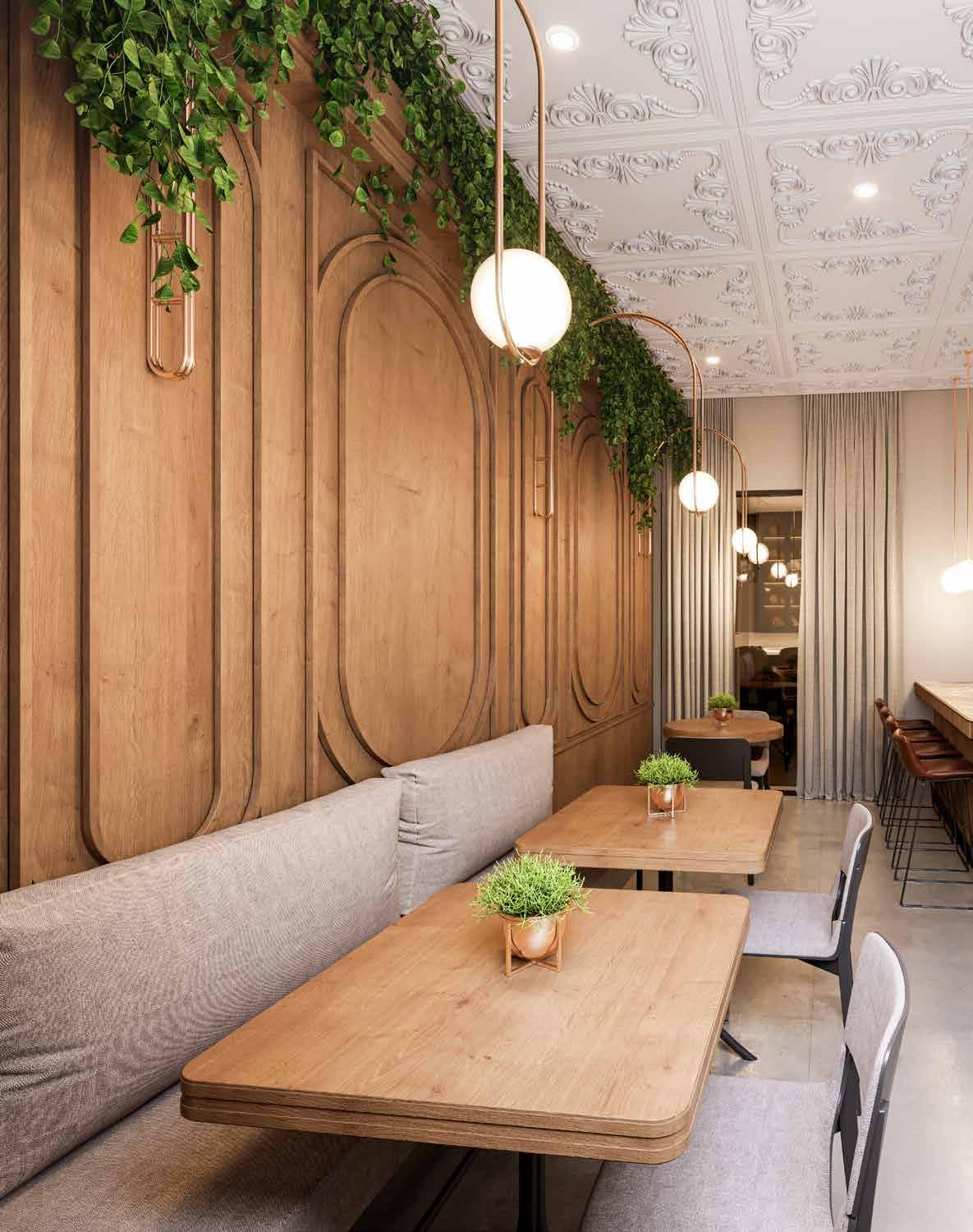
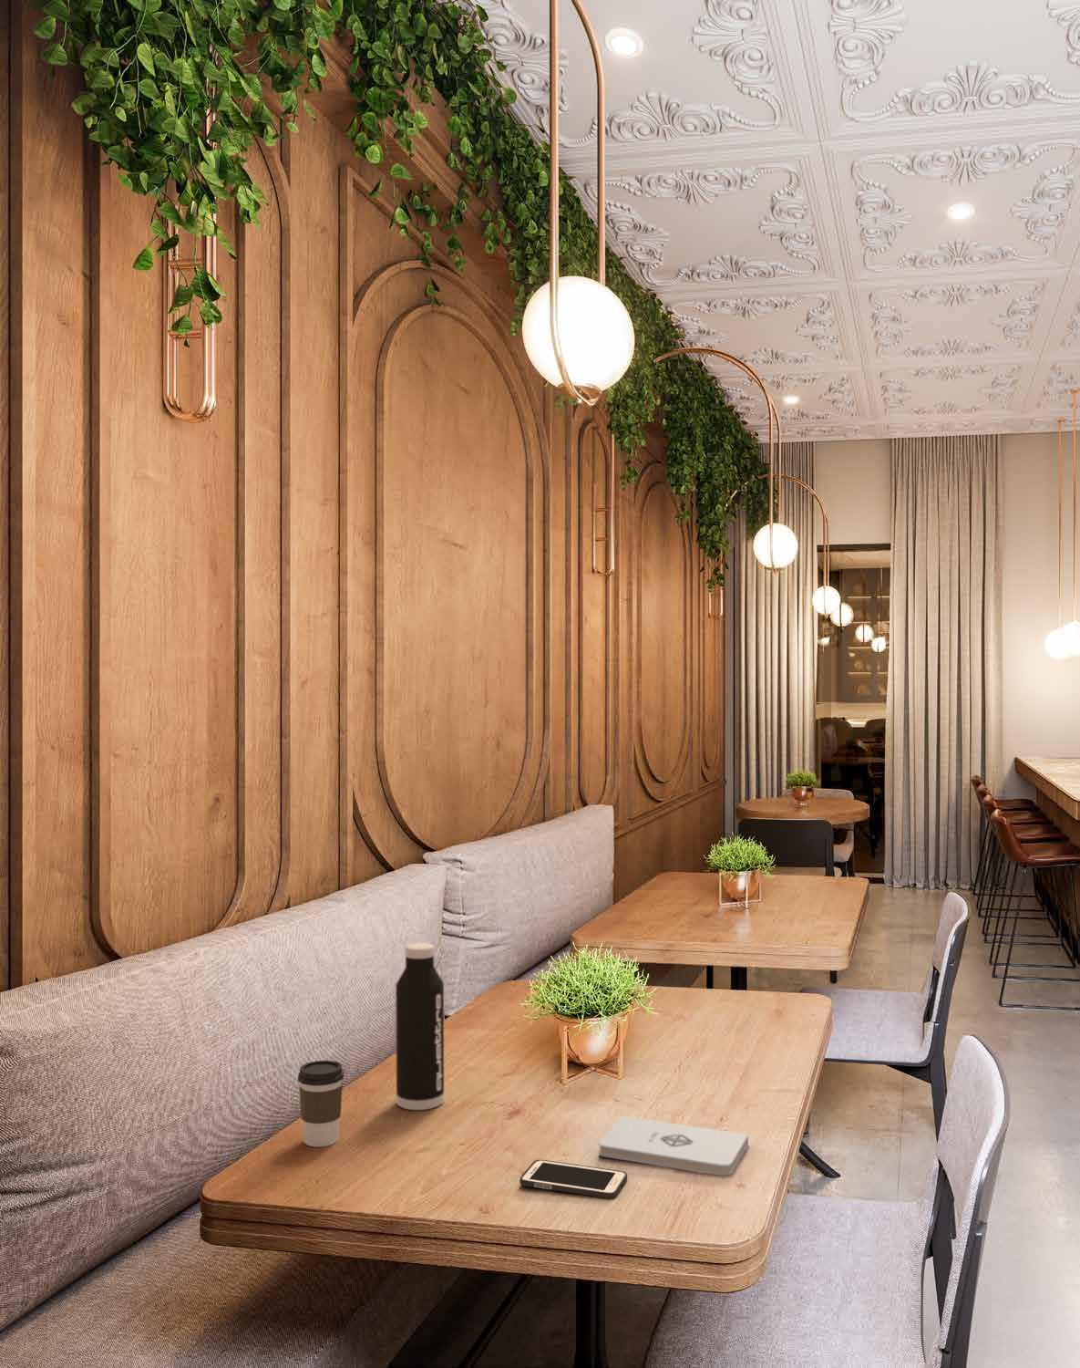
+ notepad [598,1115,749,1177]
+ cell phone [518,1159,628,1199]
+ coffee cup [297,1059,344,1148]
+ water bottle [395,942,445,1110]
